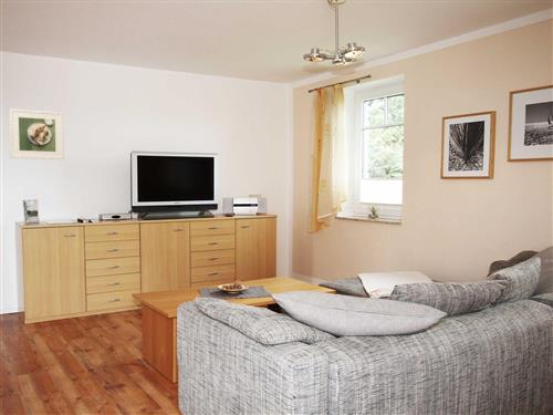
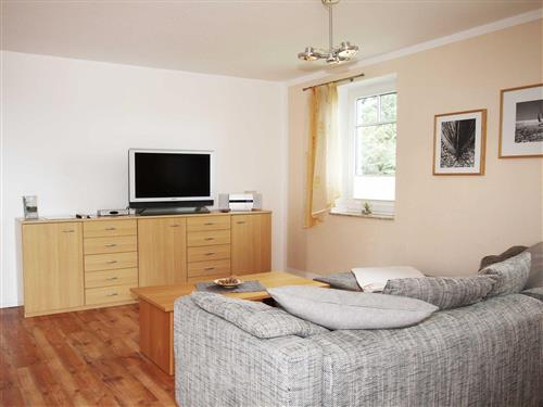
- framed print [8,107,65,160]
